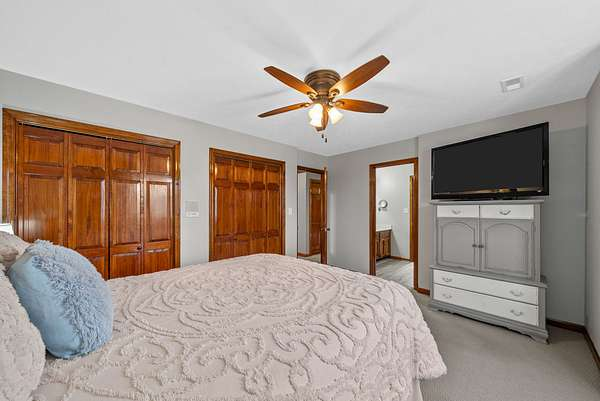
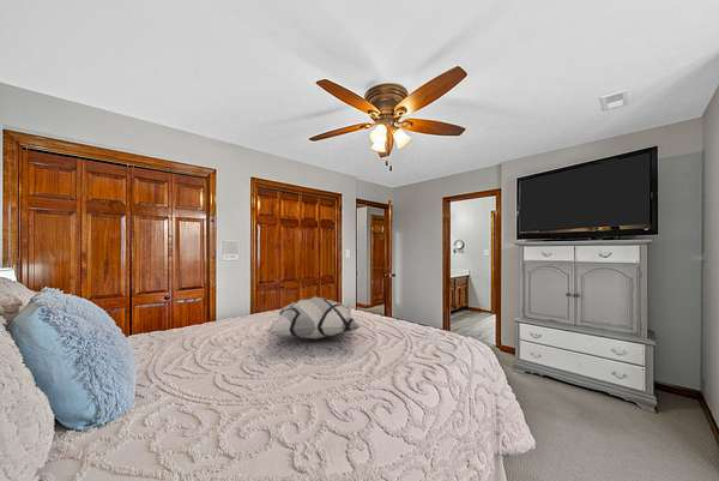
+ decorative pillow [266,295,362,339]
